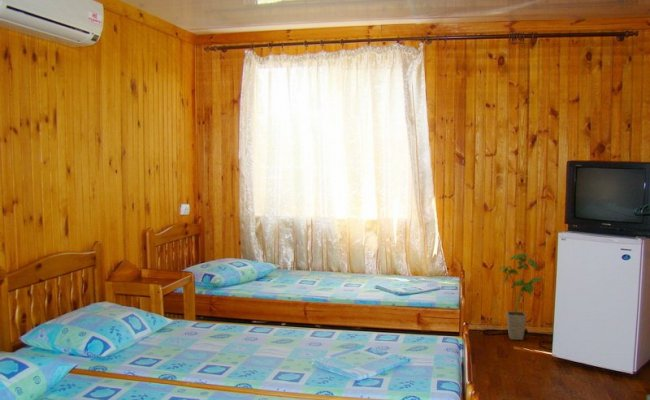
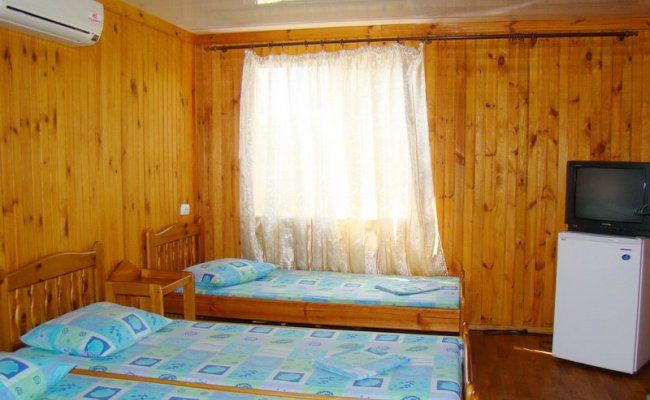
- house plant [498,252,546,341]
